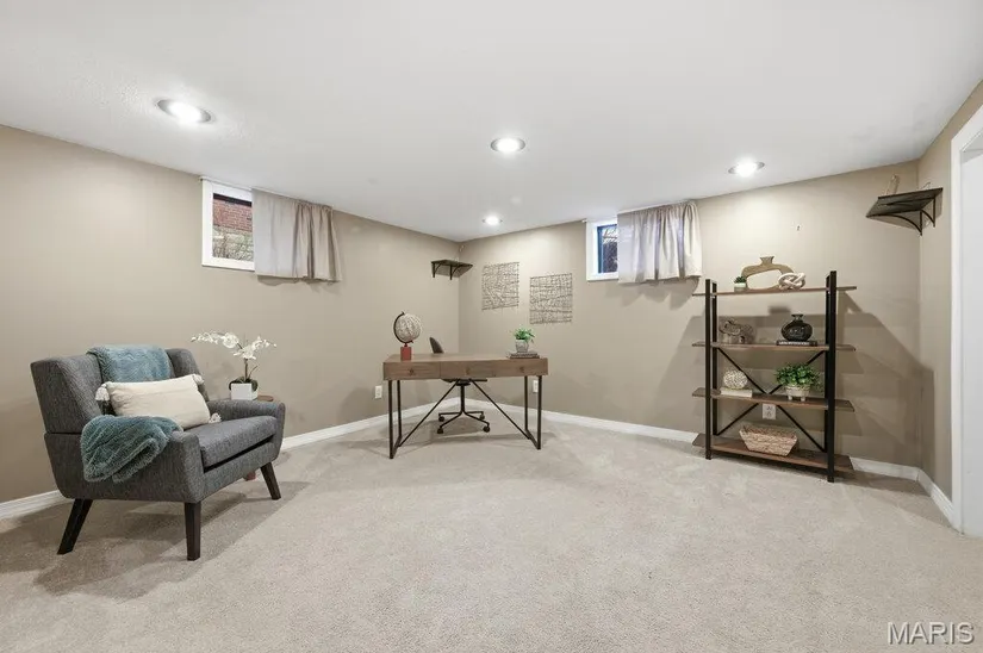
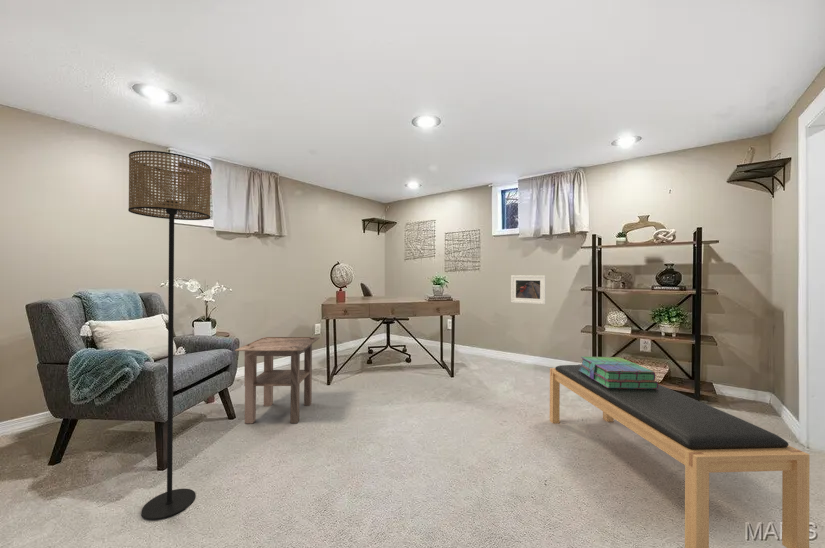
+ stack of books [578,356,660,389]
+ bench [549,364,811,548]
+ side table [234,336,320,424]
+ floor lamp [127,149,212,521]
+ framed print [510,274,547,305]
